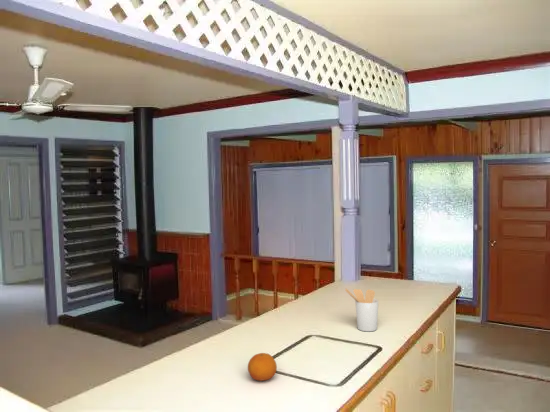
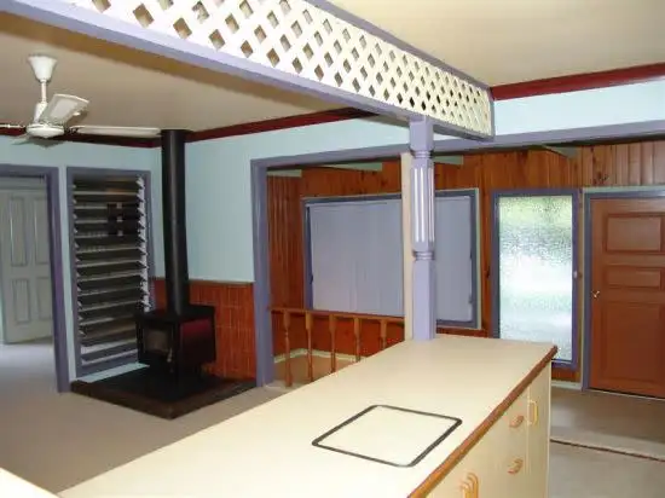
- utensil holder [344,288,379,332]
- fruit [247,352,278,382]
